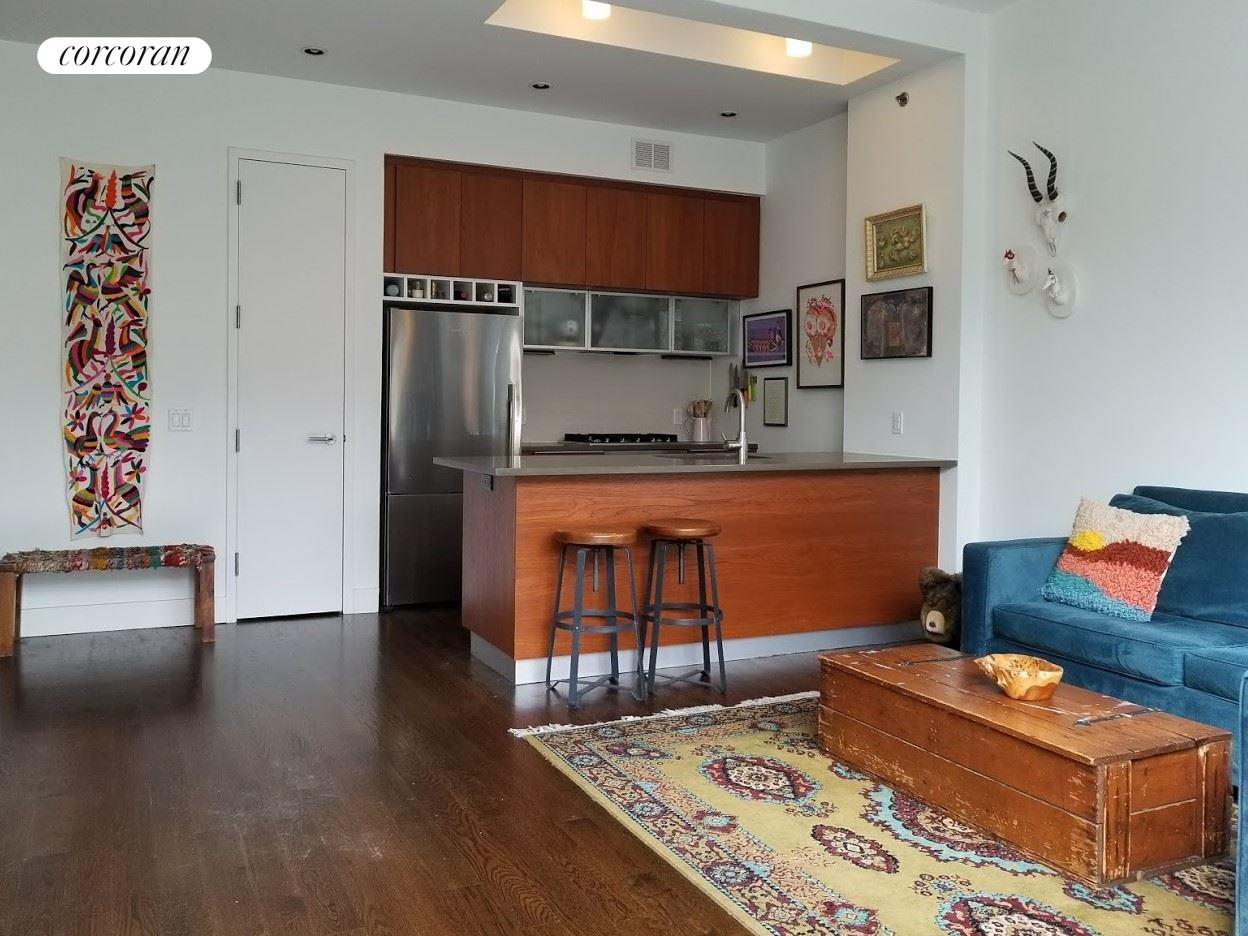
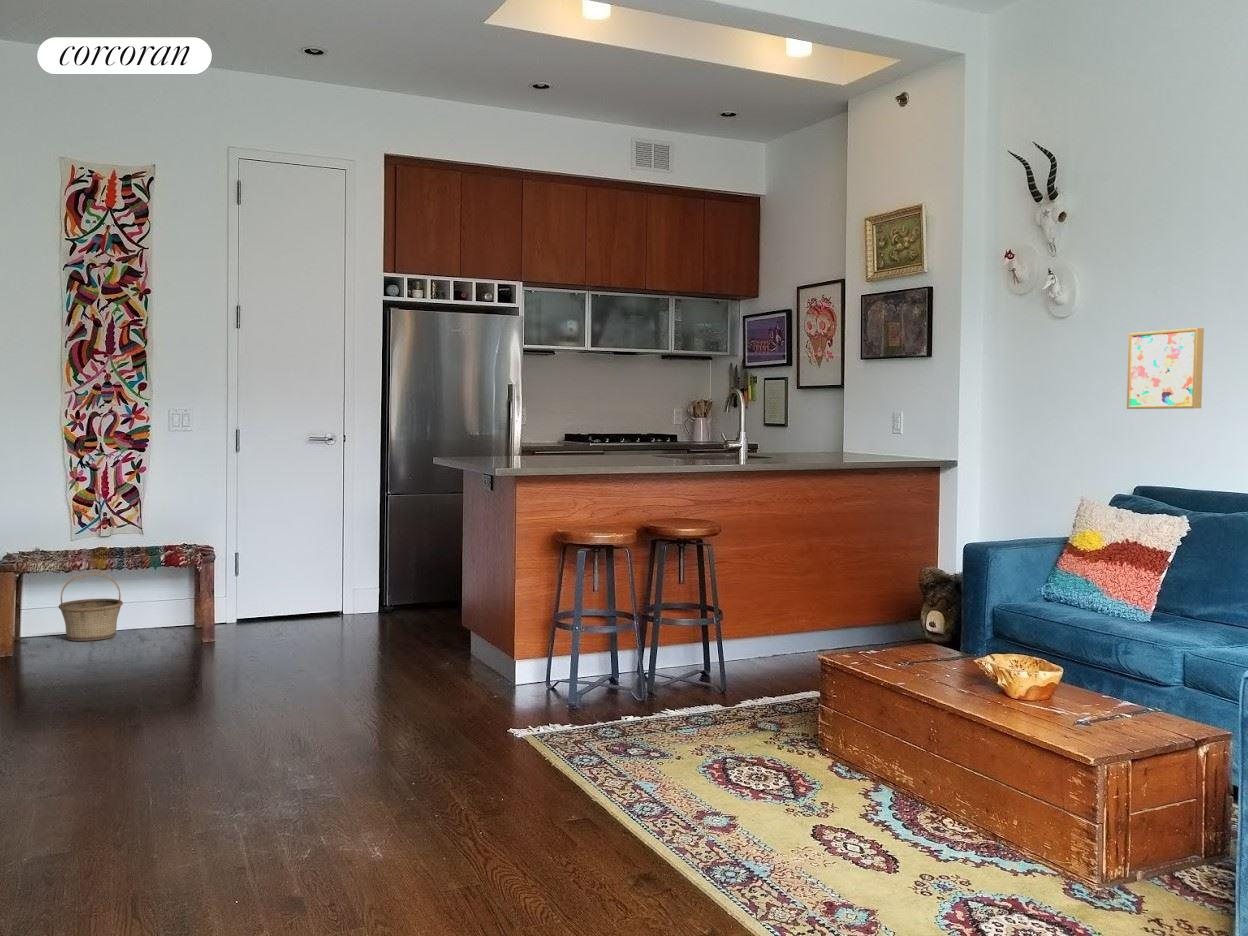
+ wall art [1126,327,1205,410]
+ basket [58,573,124,642]
